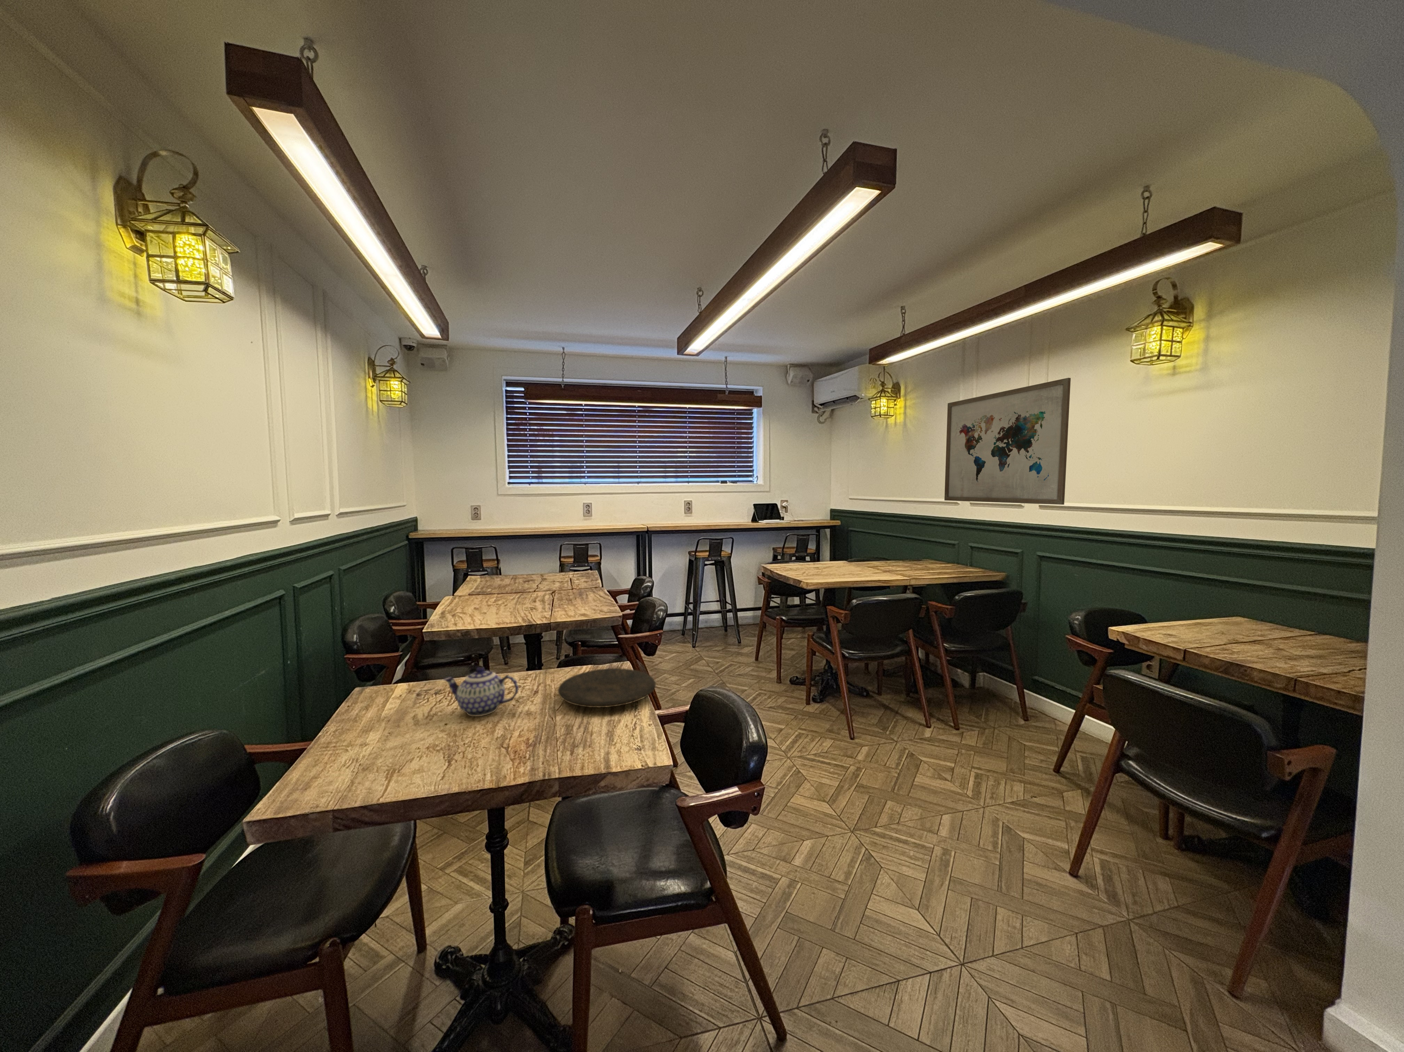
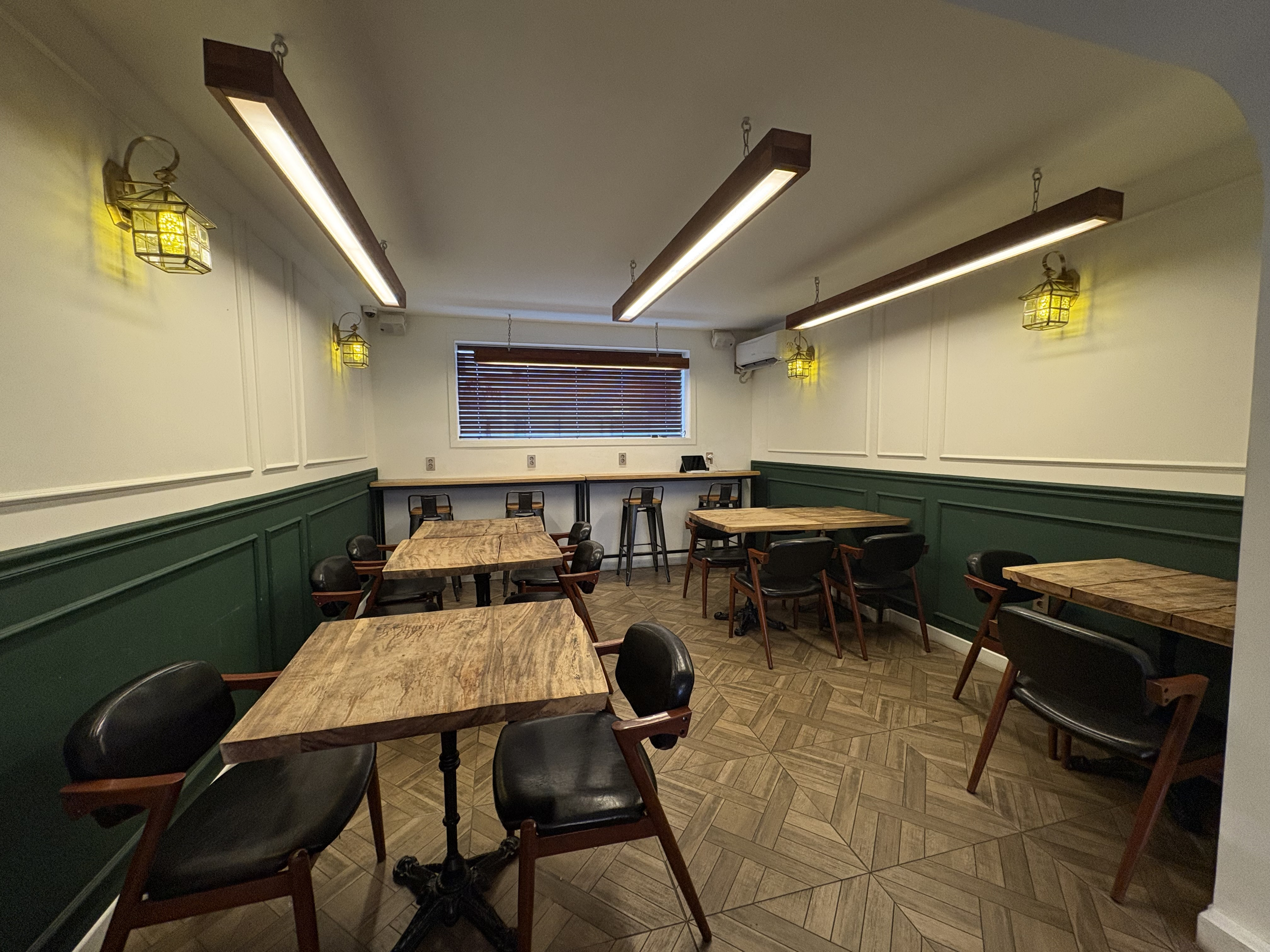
- teapot [443,666,518,717]
- plate [557,667,657,707]
- wall art [944,378,1071,505]
